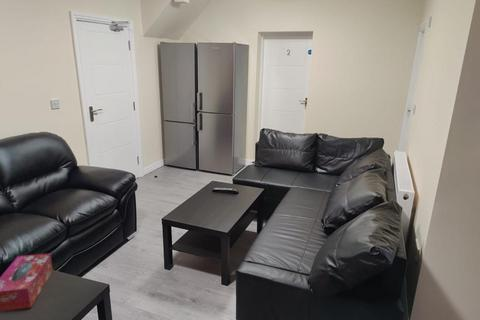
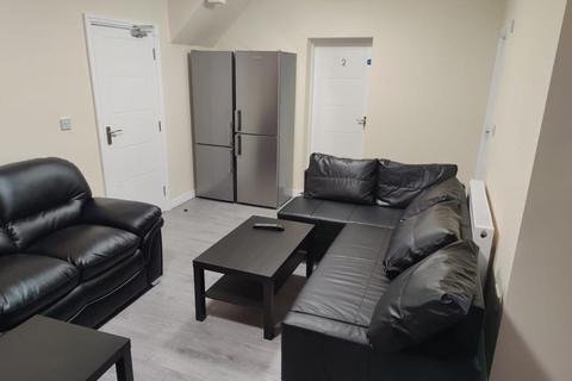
- tissue box [0,253,54,312]
